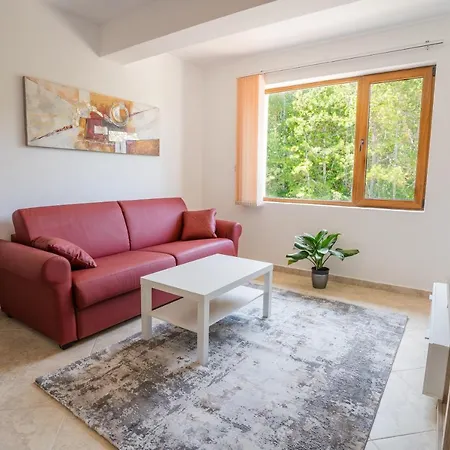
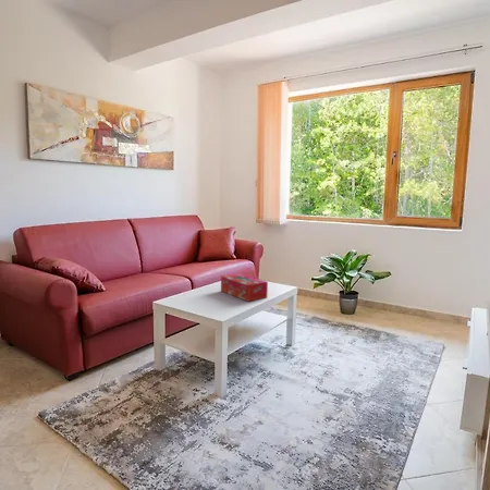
+ tissue box [220,272,269,303]
